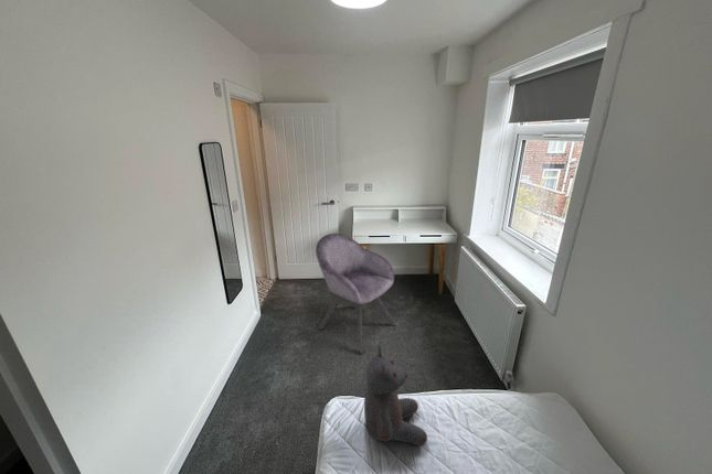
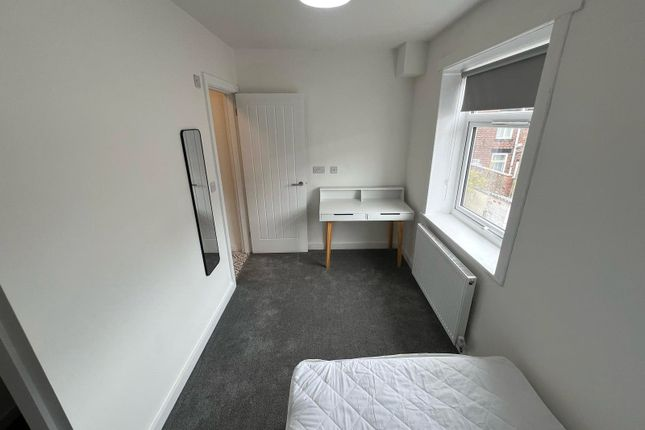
- teddy bear [363,343,428,446]
- chair [315,233,397,355]
